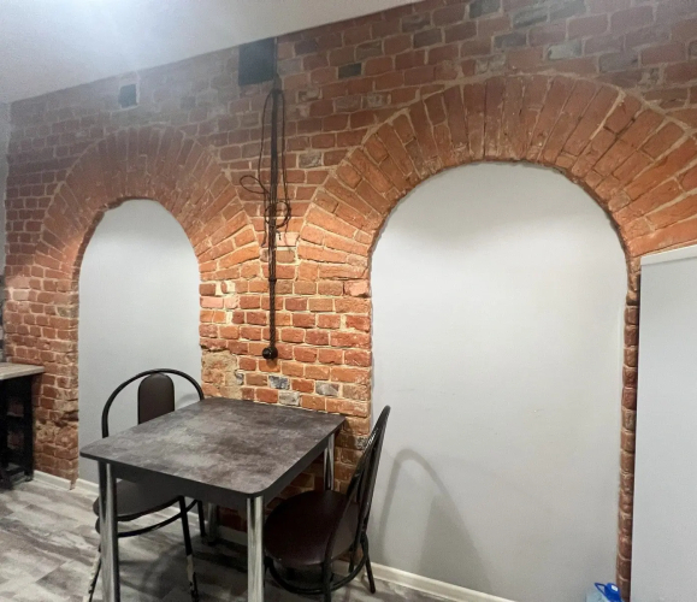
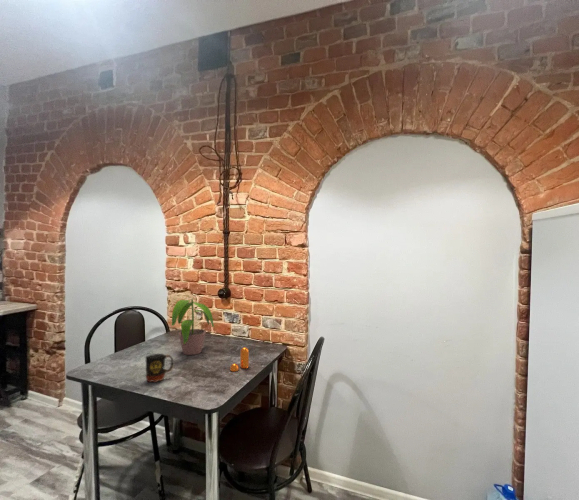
+ potted plant [171,298,215,356]
+ mug [144,353,174,383]
+ pepper shaker [229,346,250,372]
